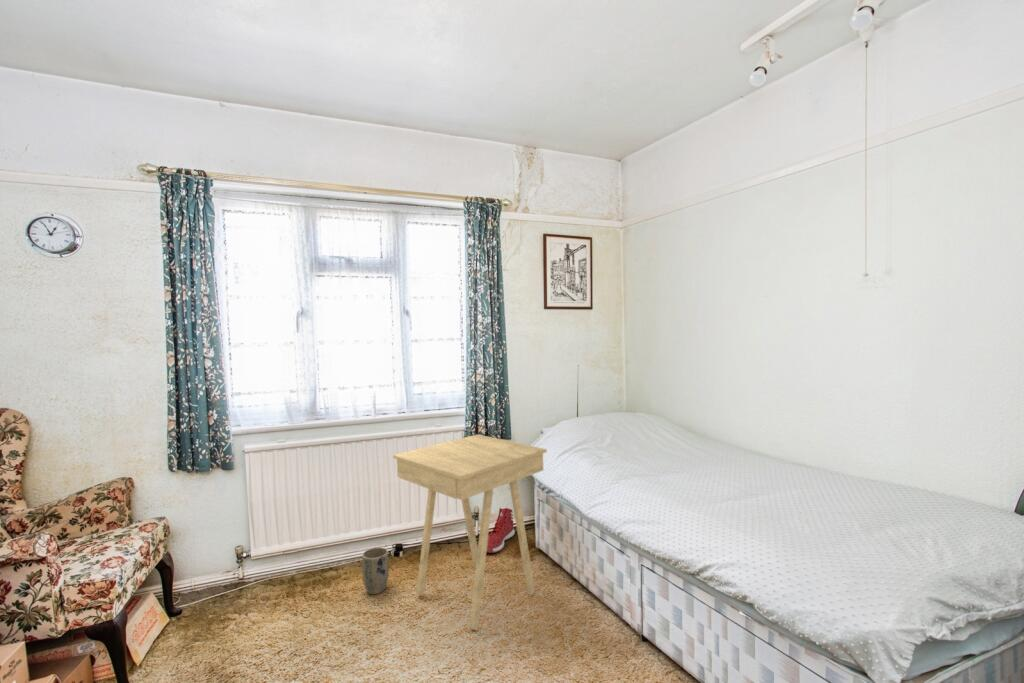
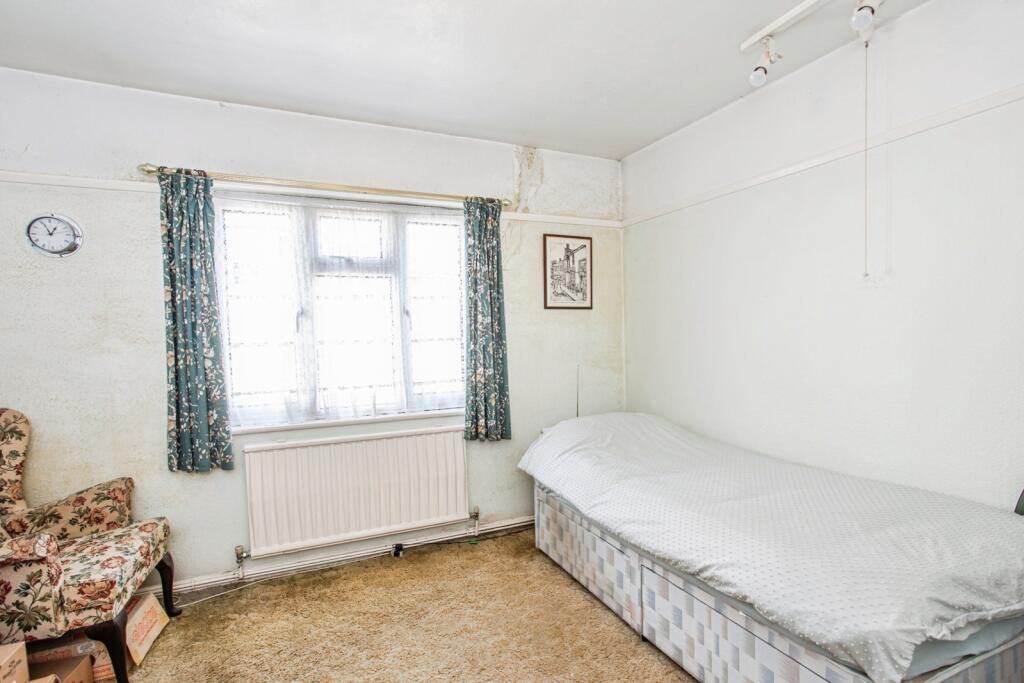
- plant pot [361,546,390,595]
- sneaker [486,507,516,554]
- side table [392,433,548,631]
